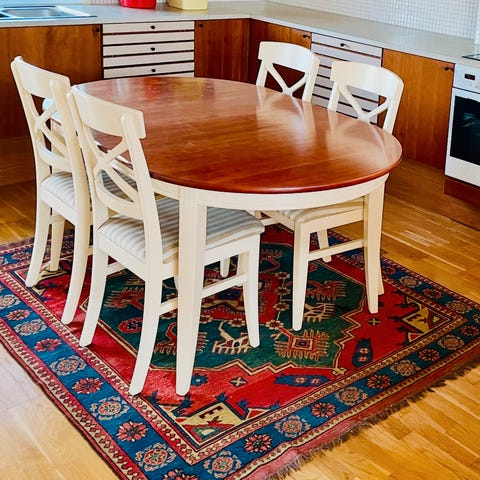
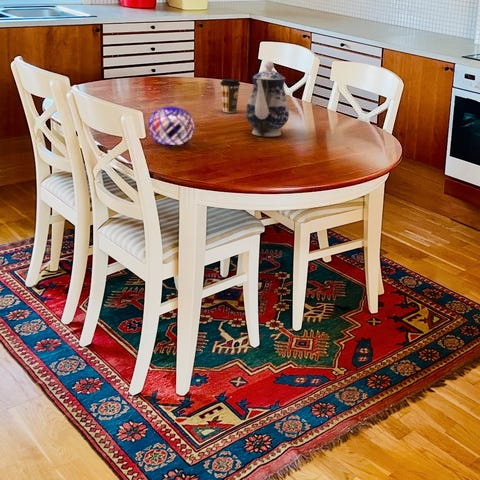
+ teapot [245,61,290,137]
+ decorative orb [148,106,195,146]
+ coffee cup [219,78,241,113]
